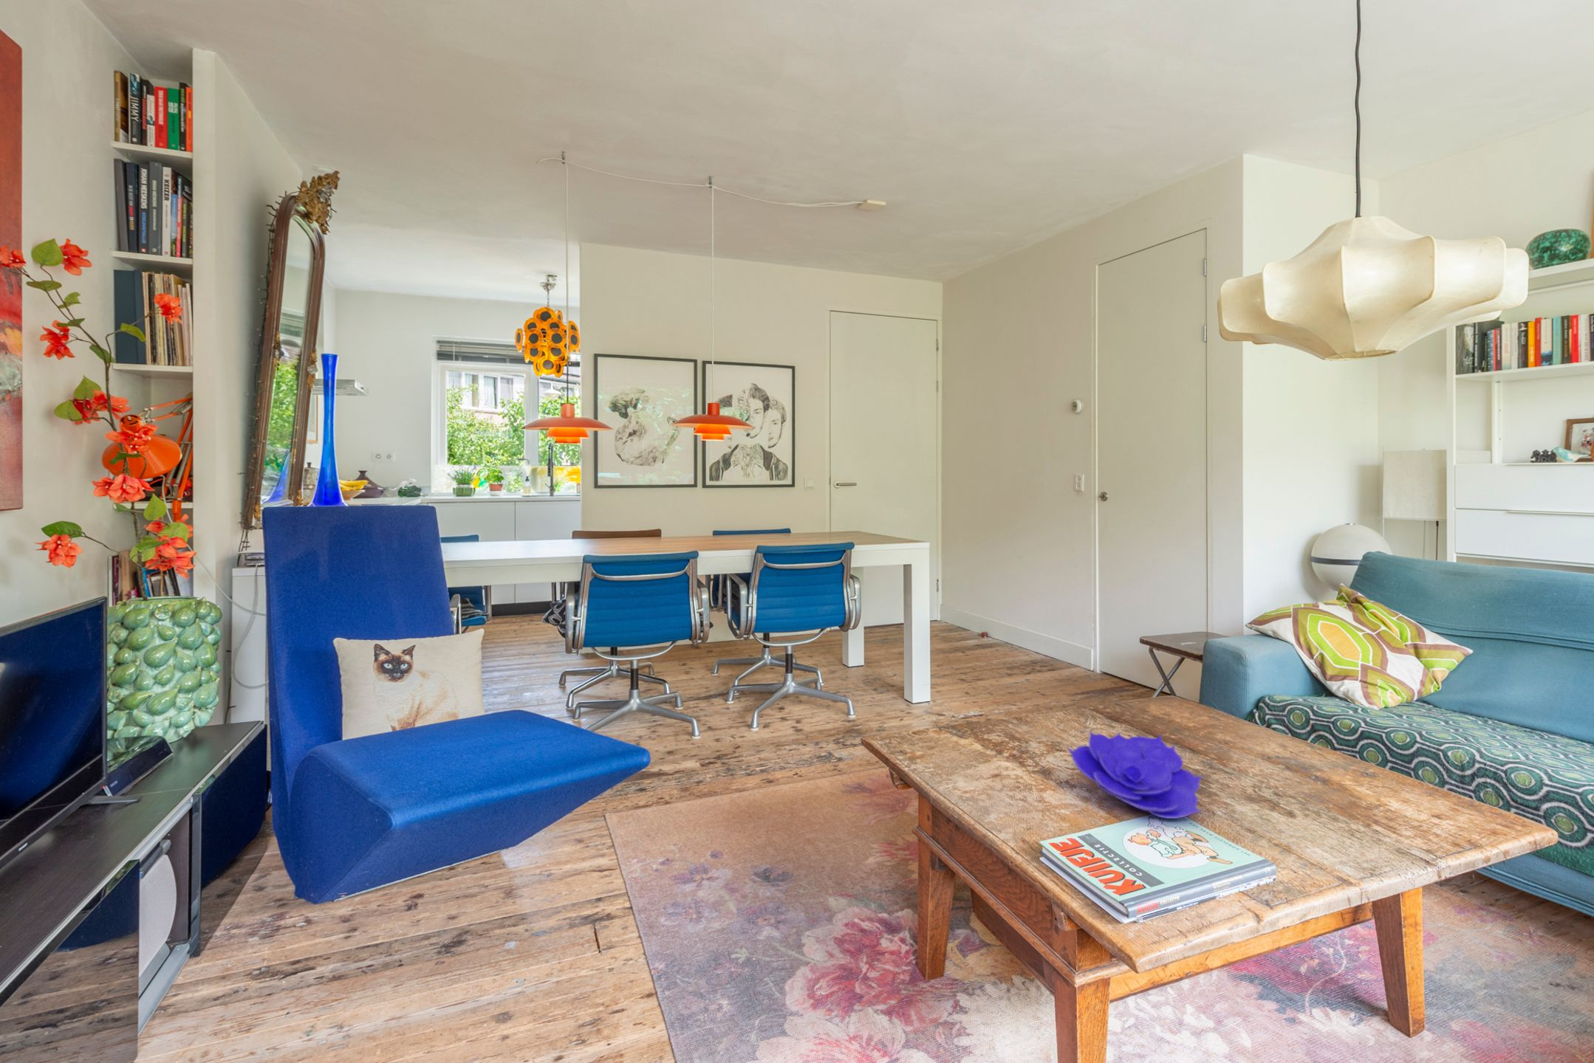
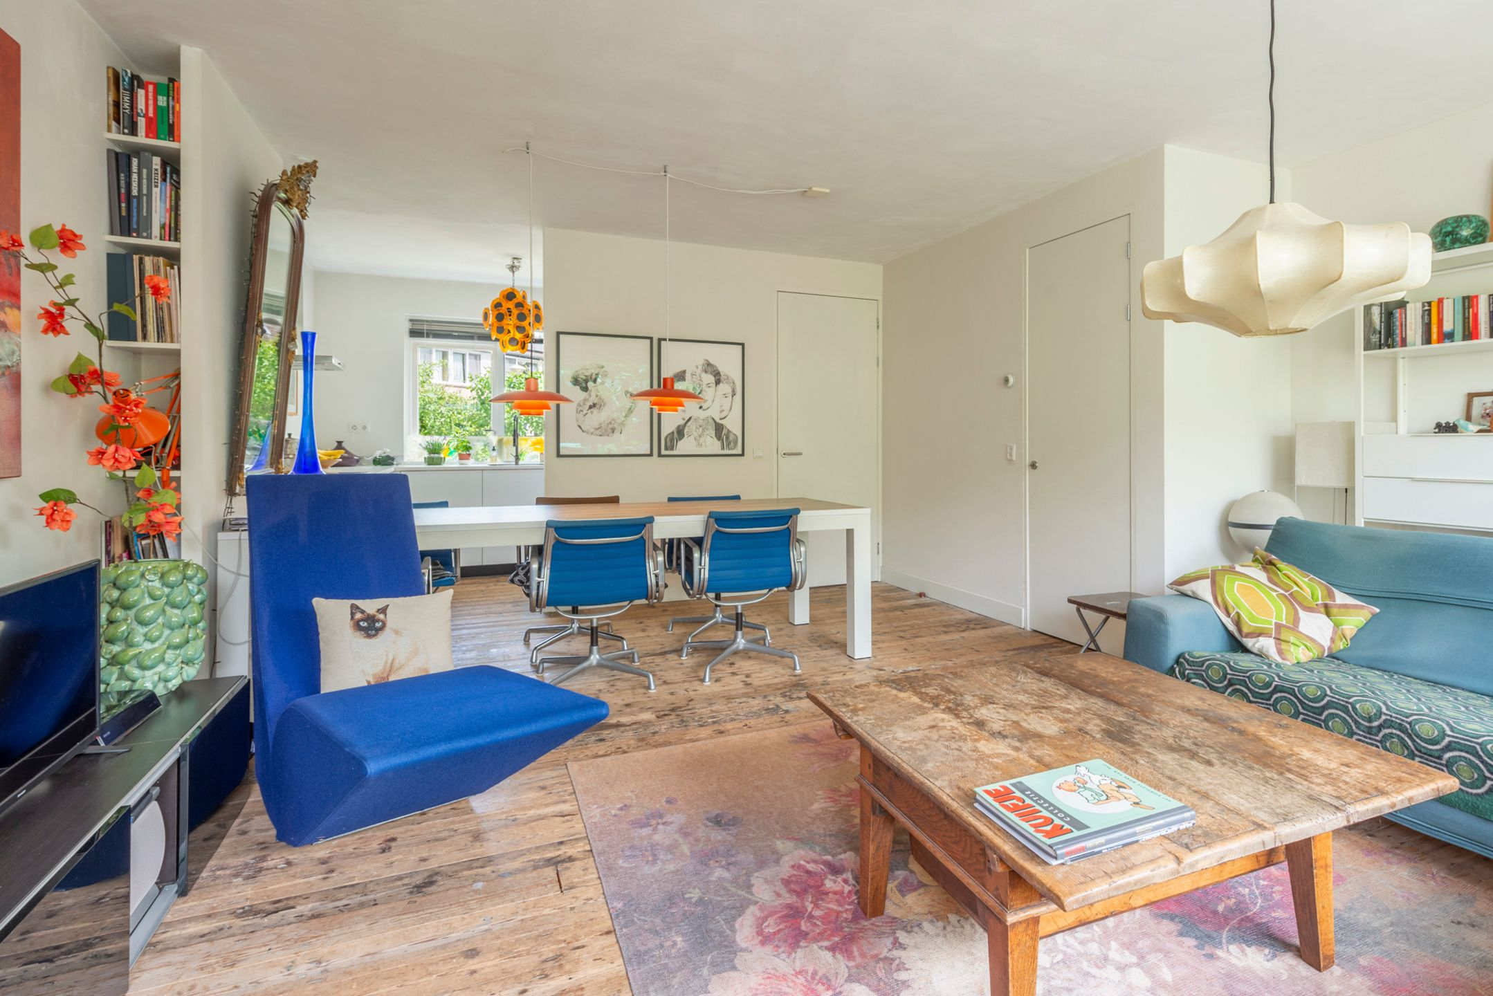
- decorative bowl [1067,730,1204,820]
